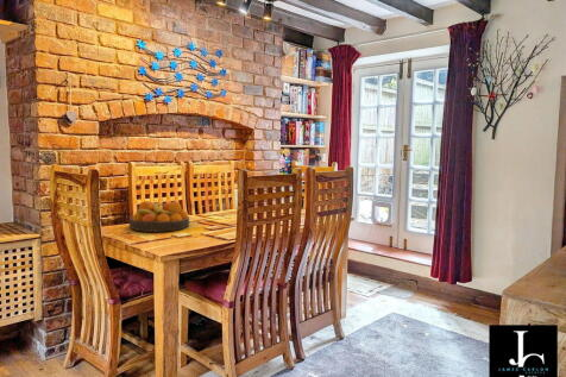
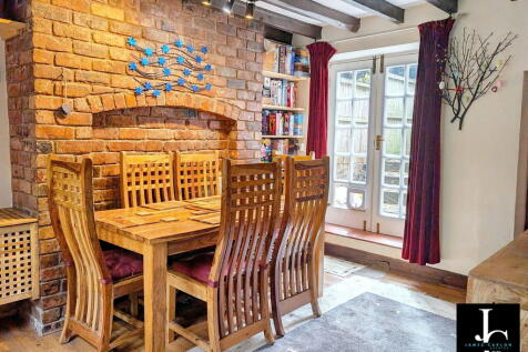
- fruit bowl [128,200,190,233]
